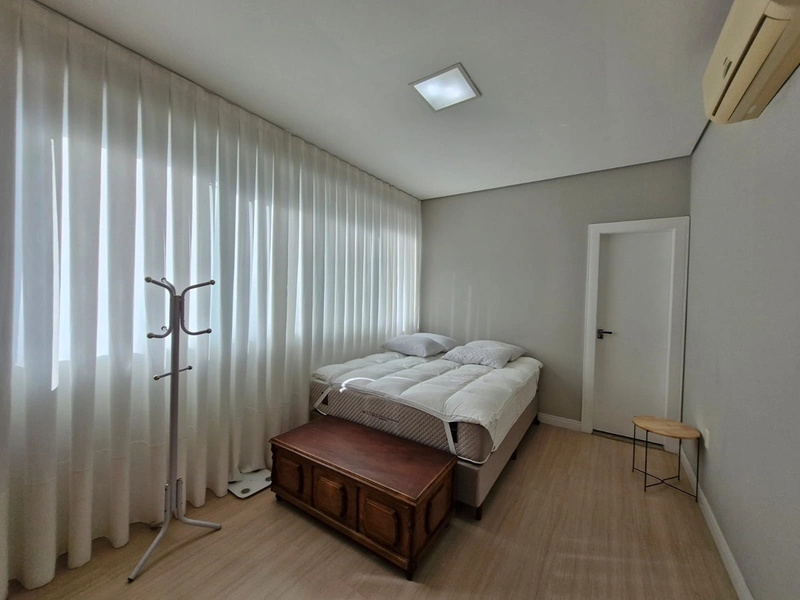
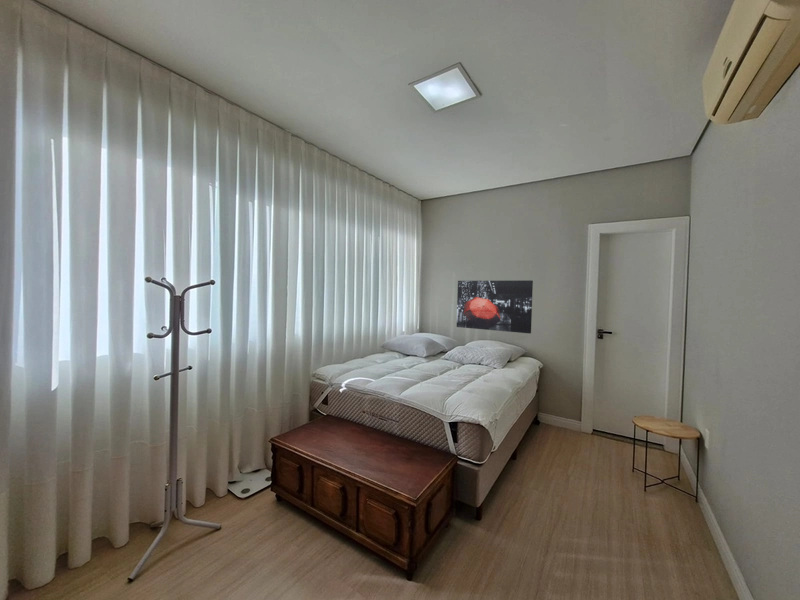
+ wall art [456,279,534,334]
